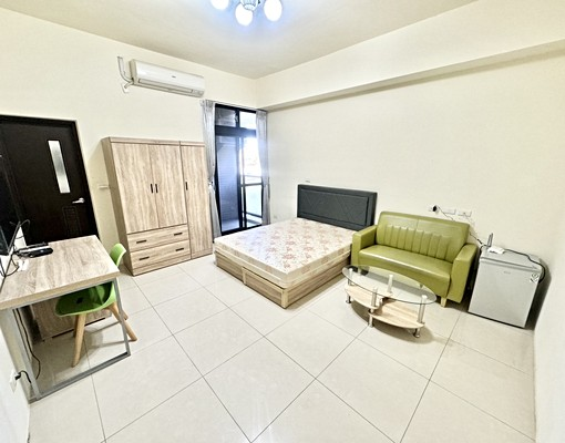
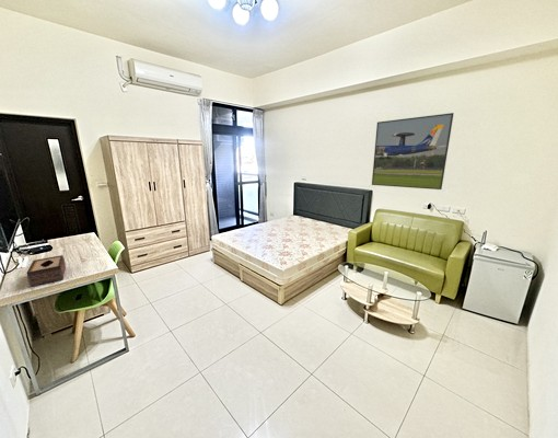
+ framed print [371,112,455,191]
+ tissue box [25,254,67,288]
